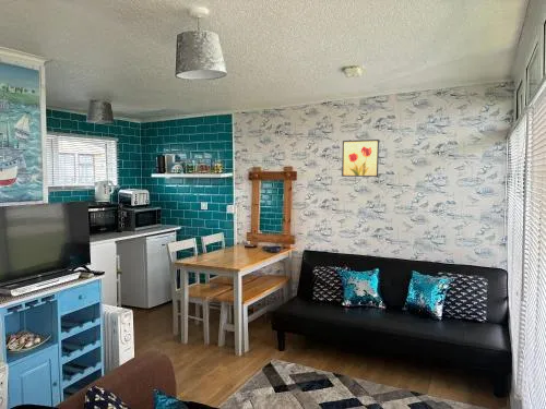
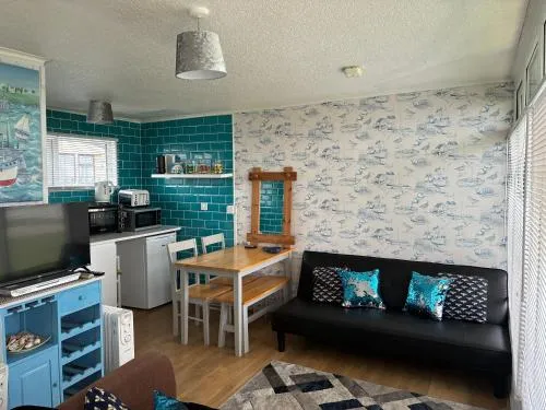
- wall art [341,139,380,178]
